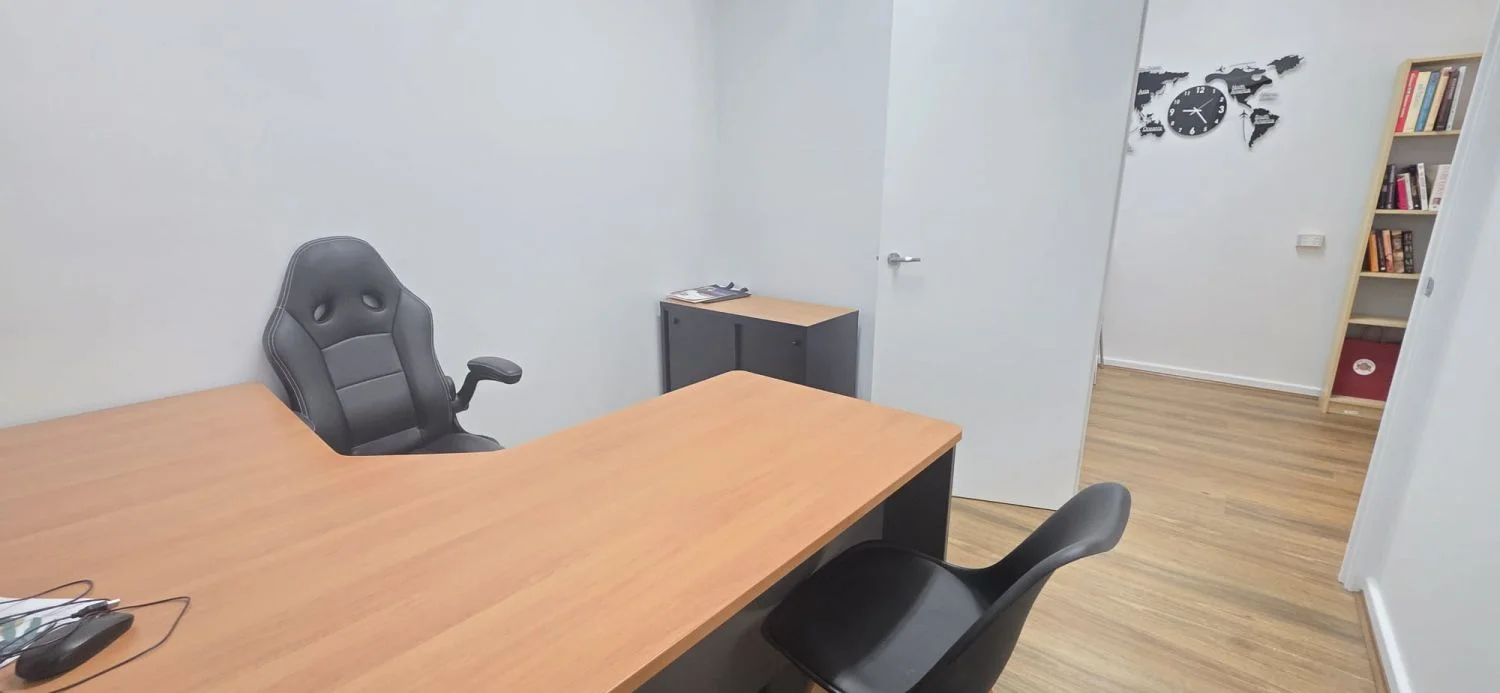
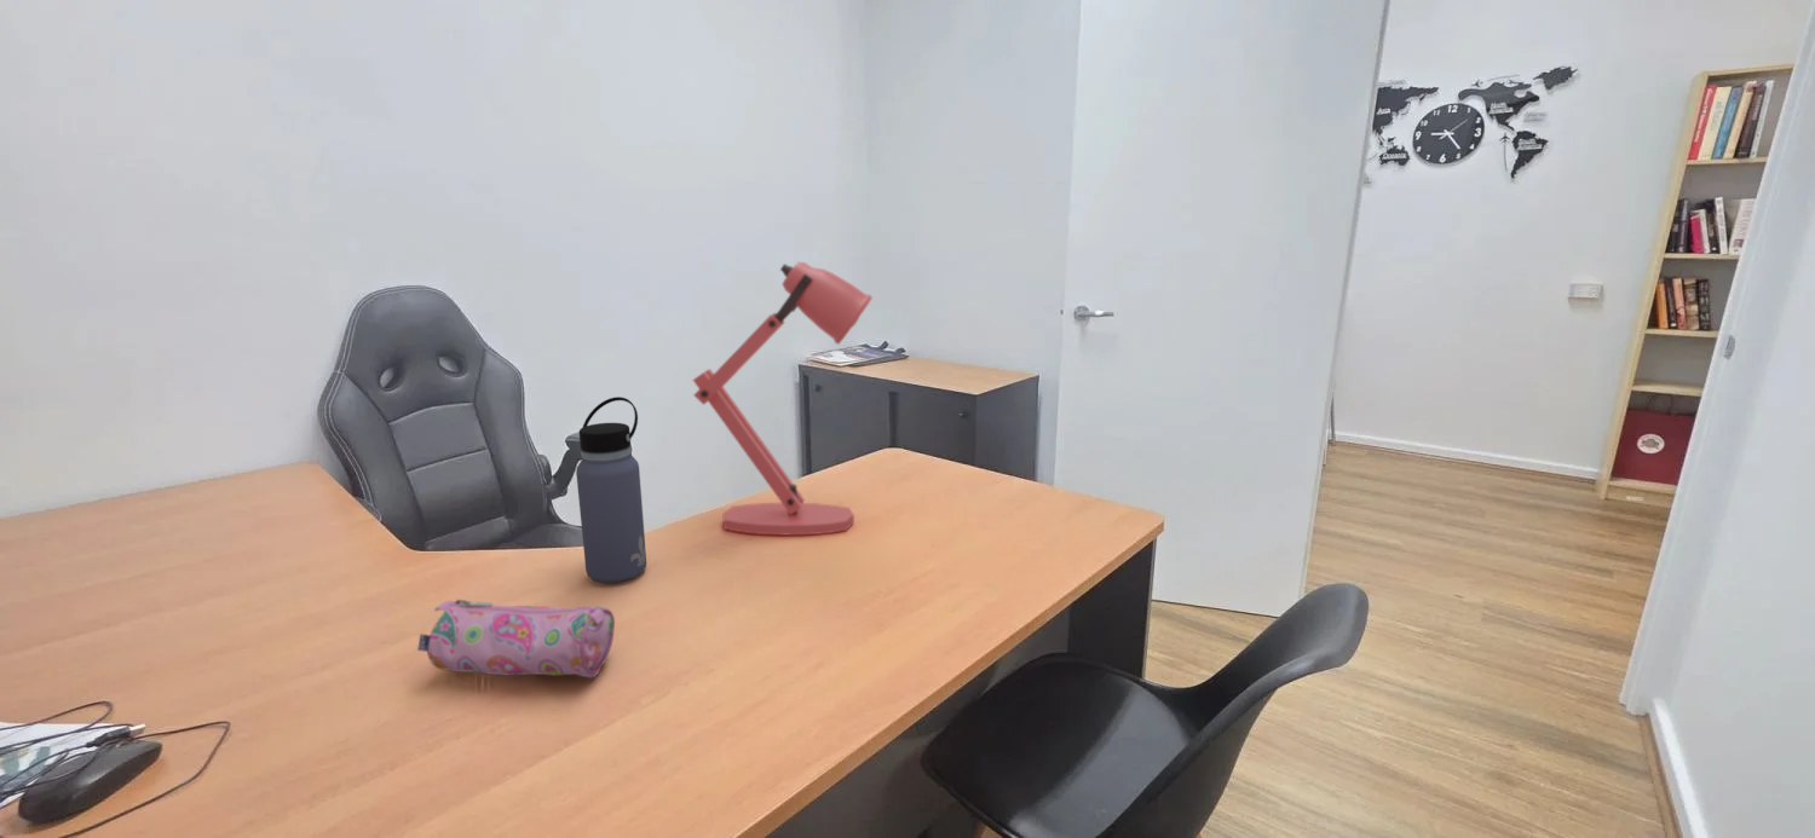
+ water bottle [575,395,647,584]
+ desk lamp [692,260,874,536]
+ pencil case [416,599,616,678]
